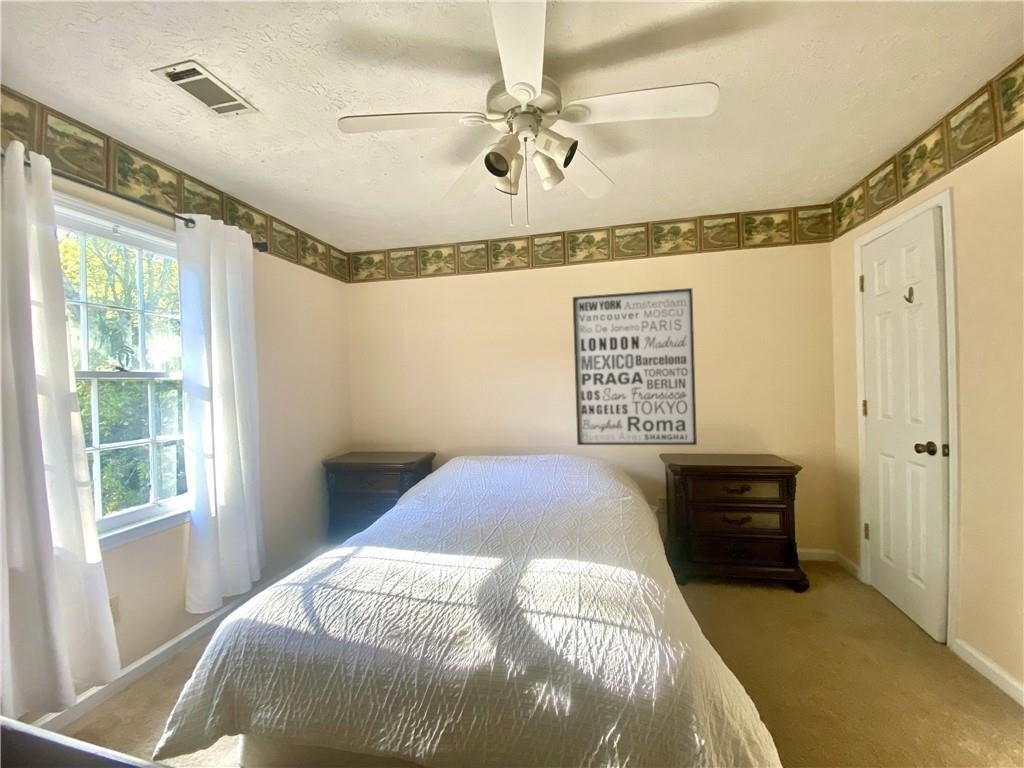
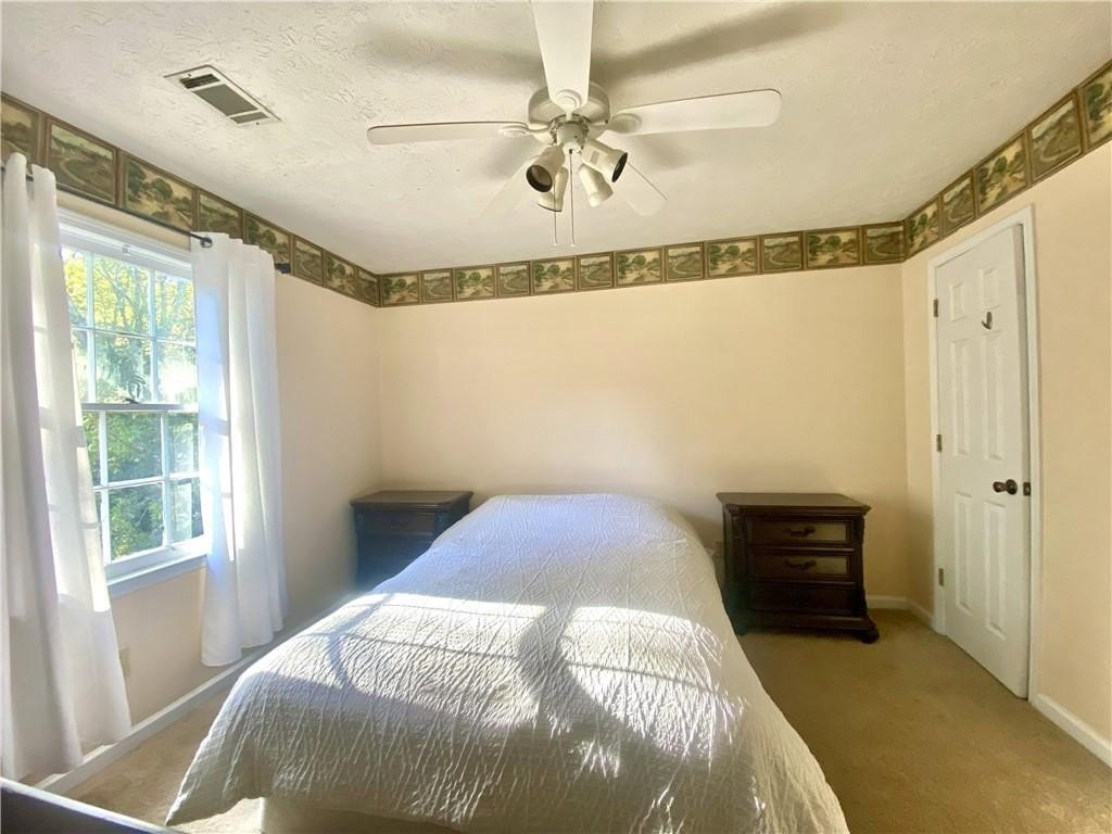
- wall art [572,287,698,446]
